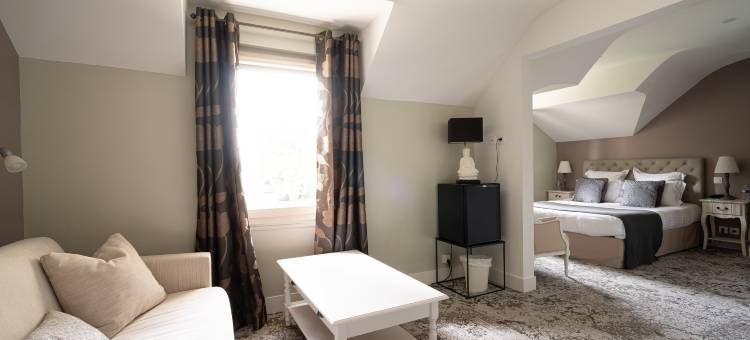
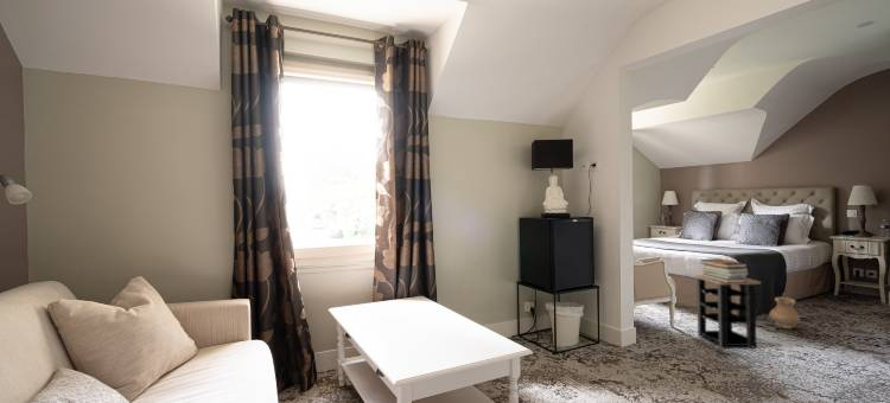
+ side table [694,274,762,350]
+ vase [768,296,801,330]
+ book stack [699,257,749,282]
